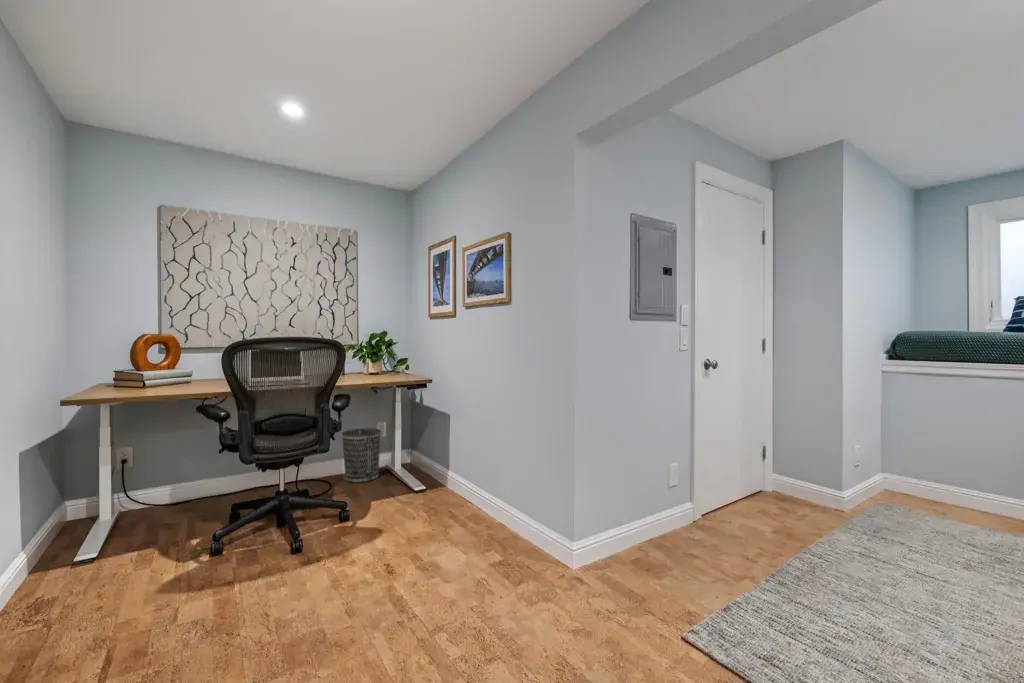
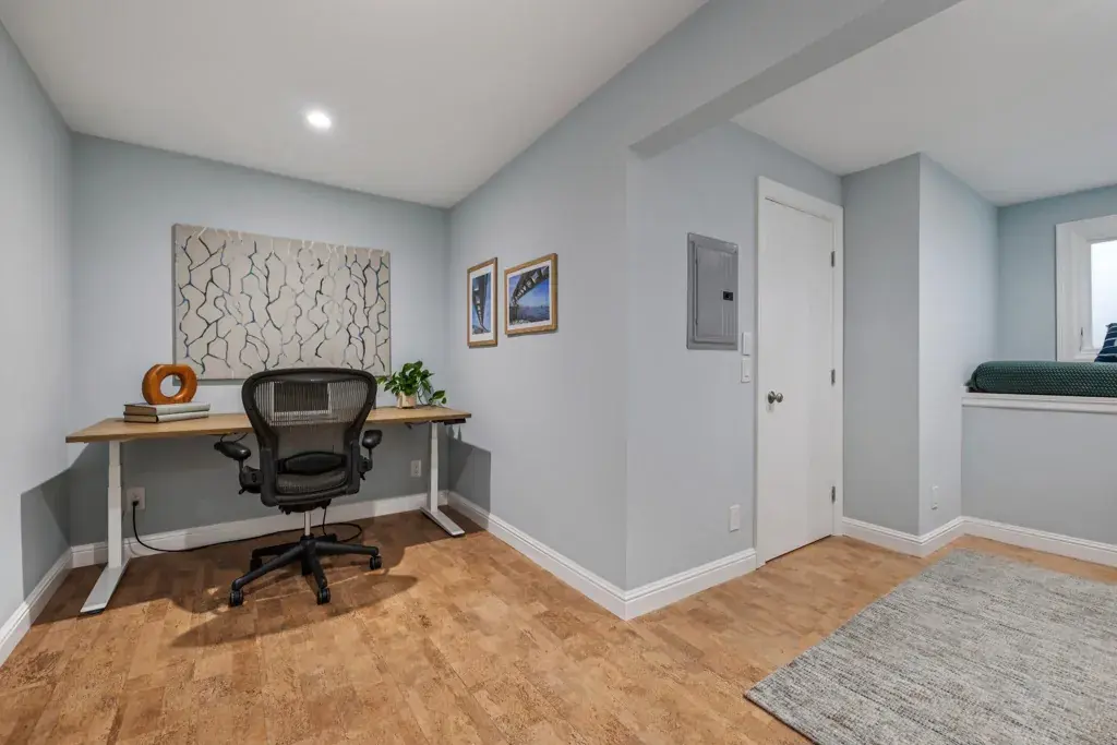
- wastebasket [341,427,382,484]
